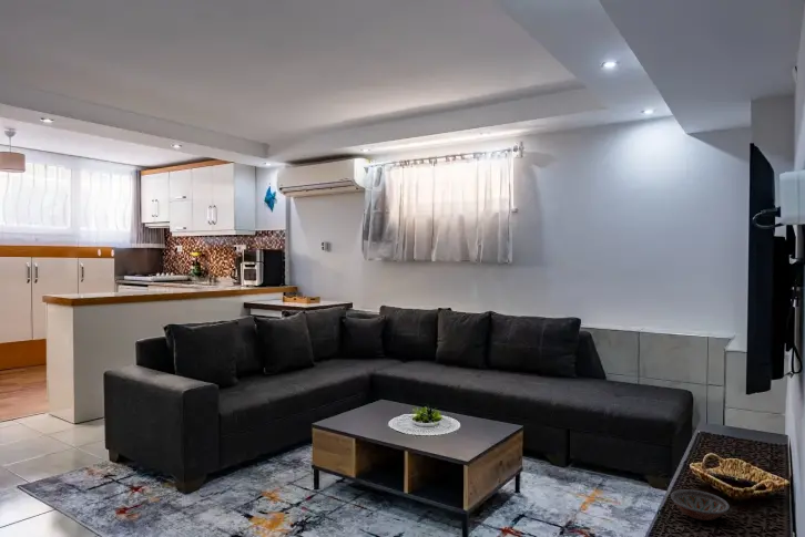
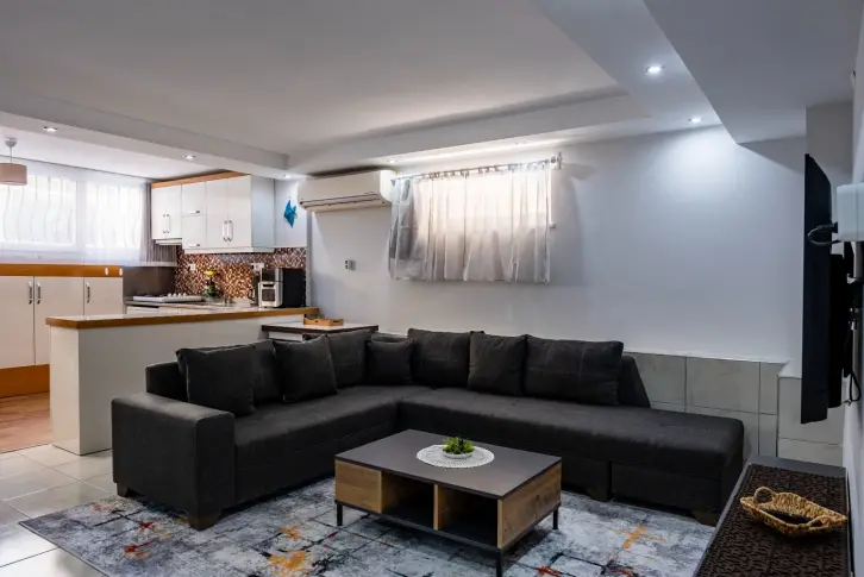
- bowl [670,488,731,521]
